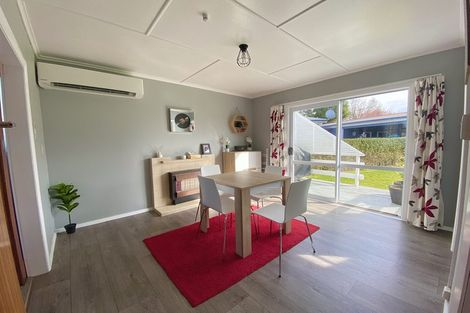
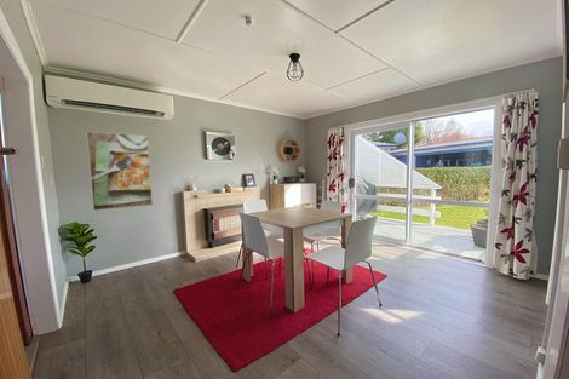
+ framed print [86,131,154,212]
